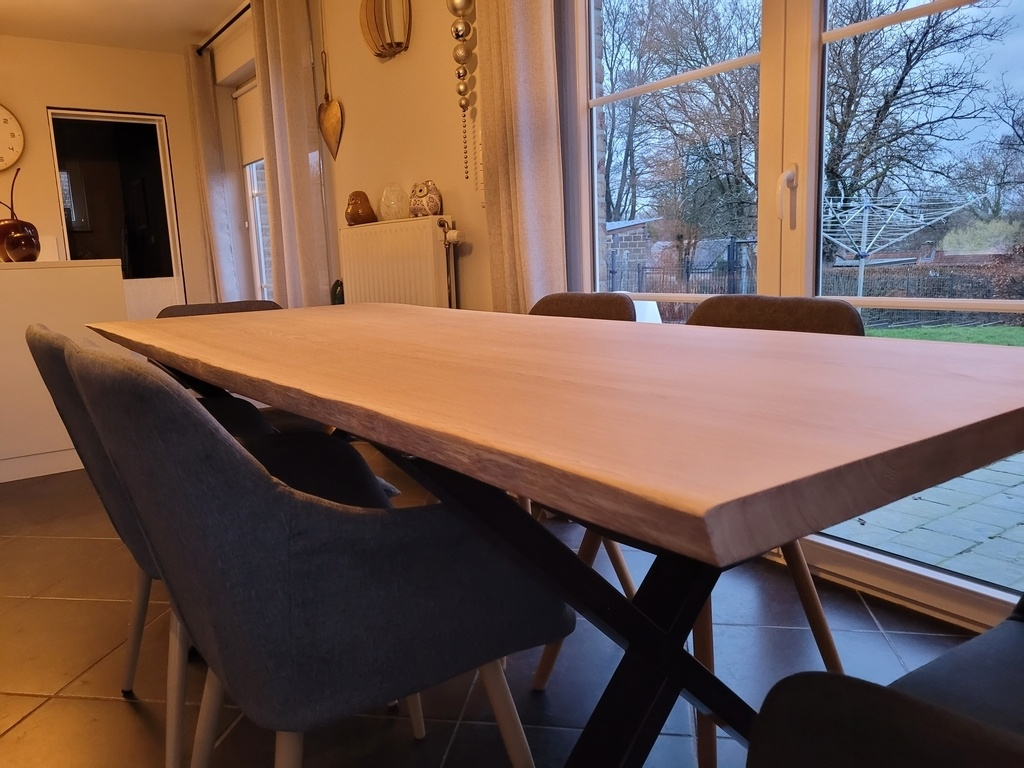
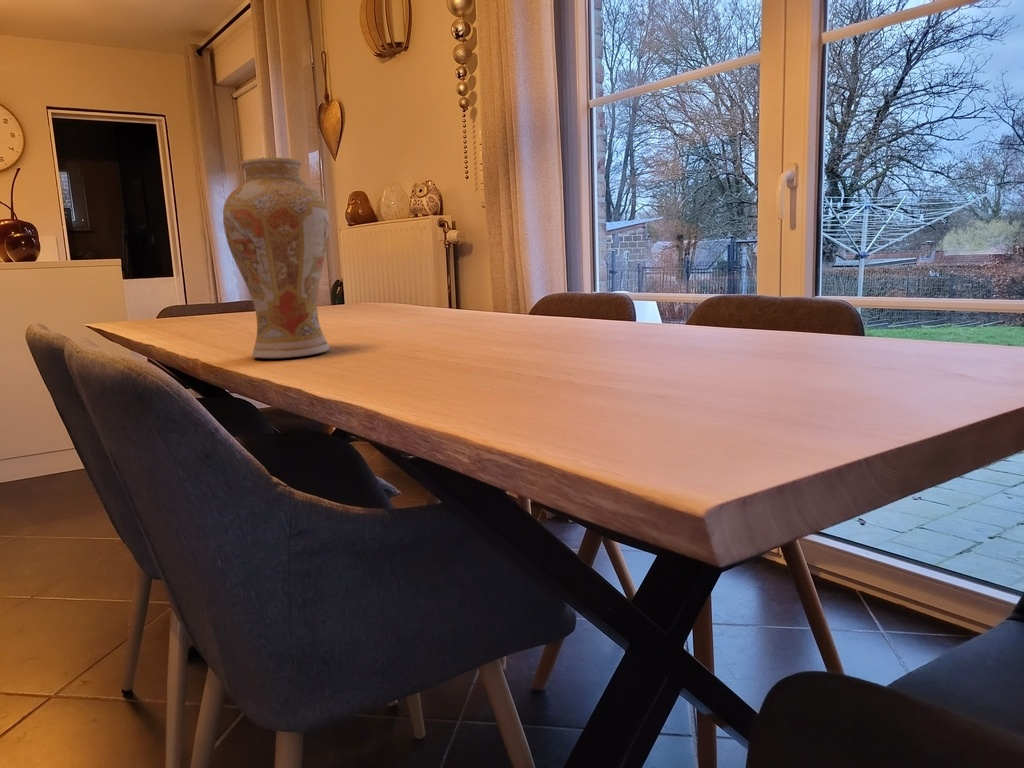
+ vase [222,156,331,360]
